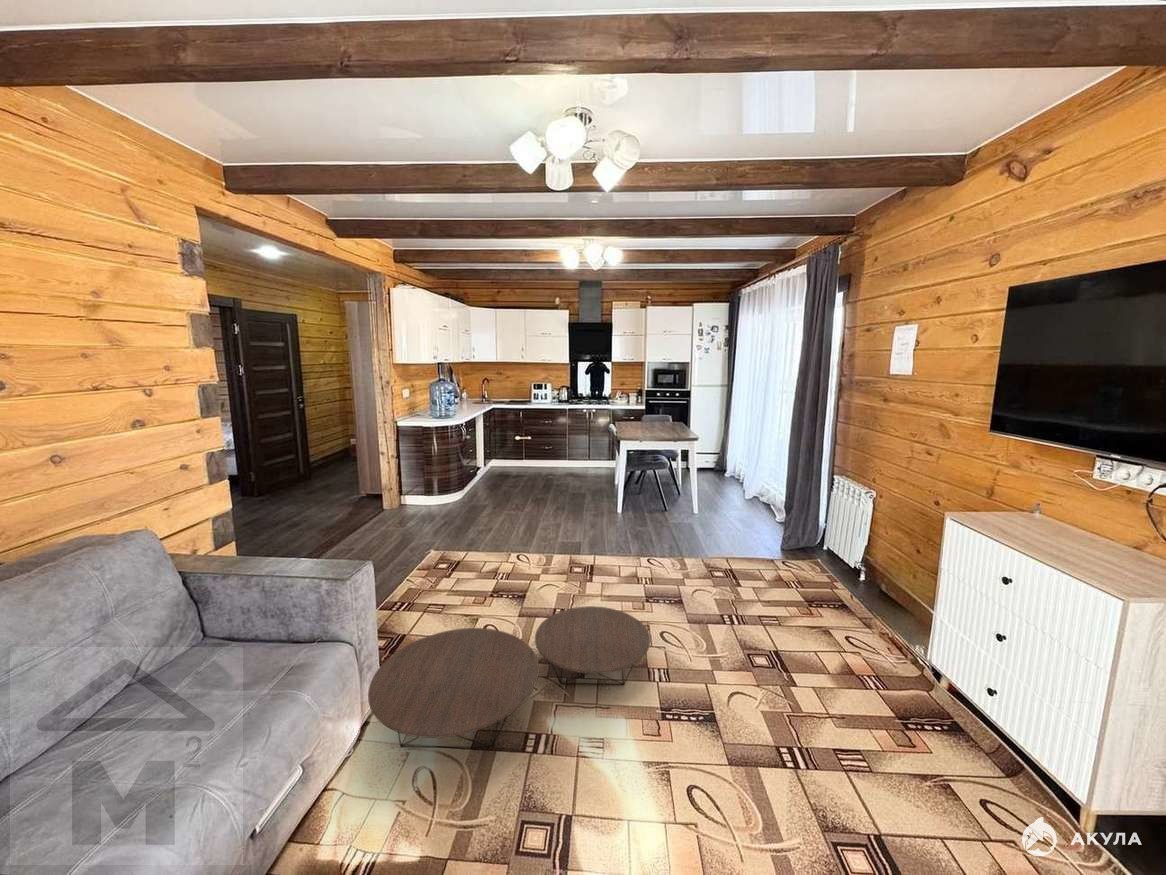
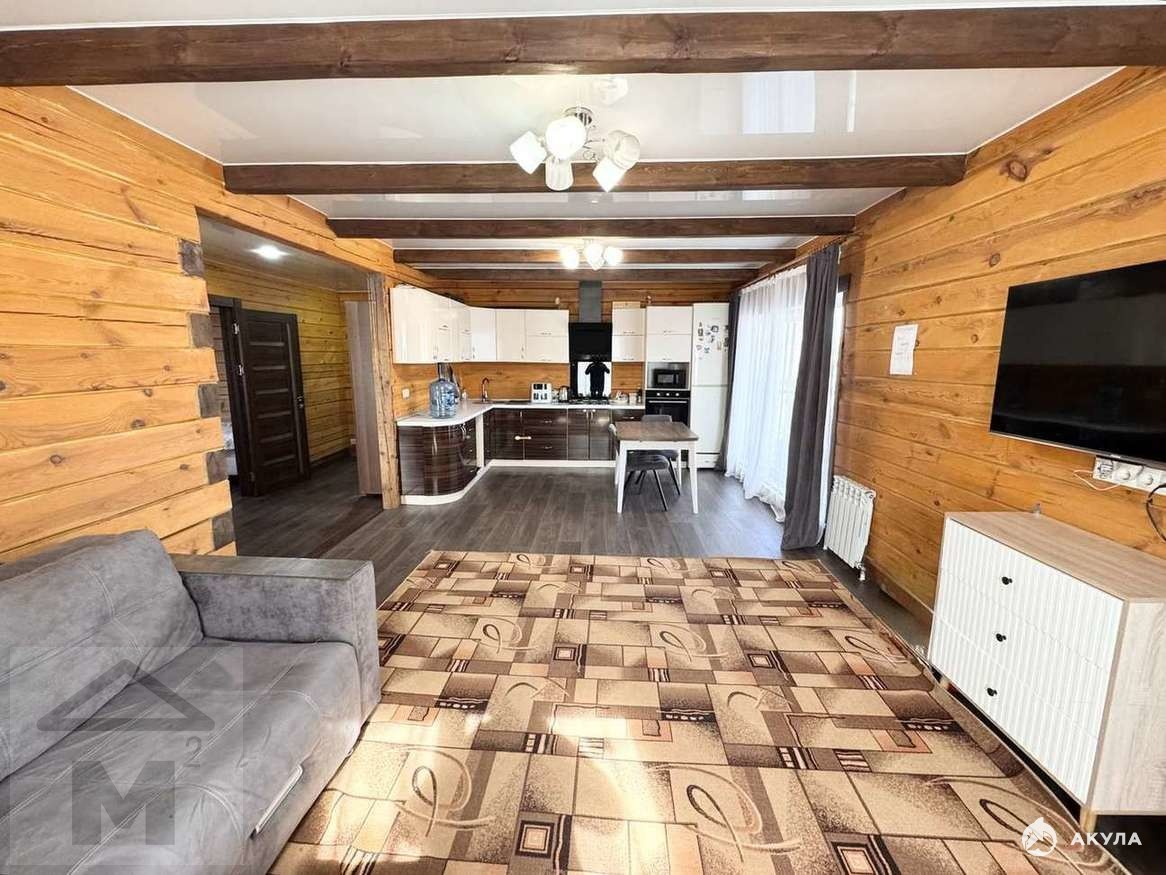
- coffee table [367,605,651,749]
